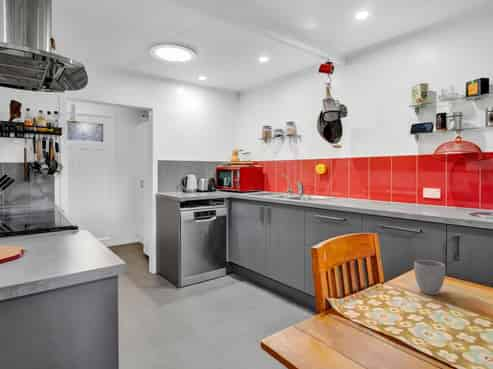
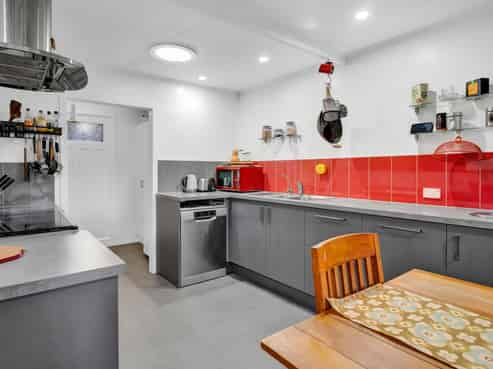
- mug [413,259,446,296]
